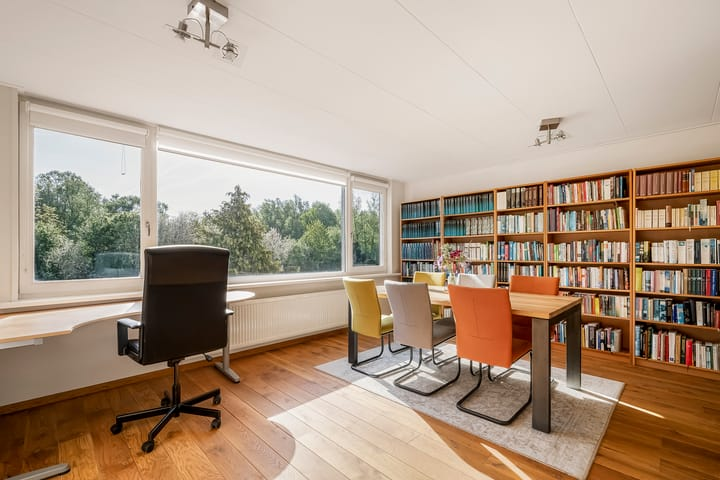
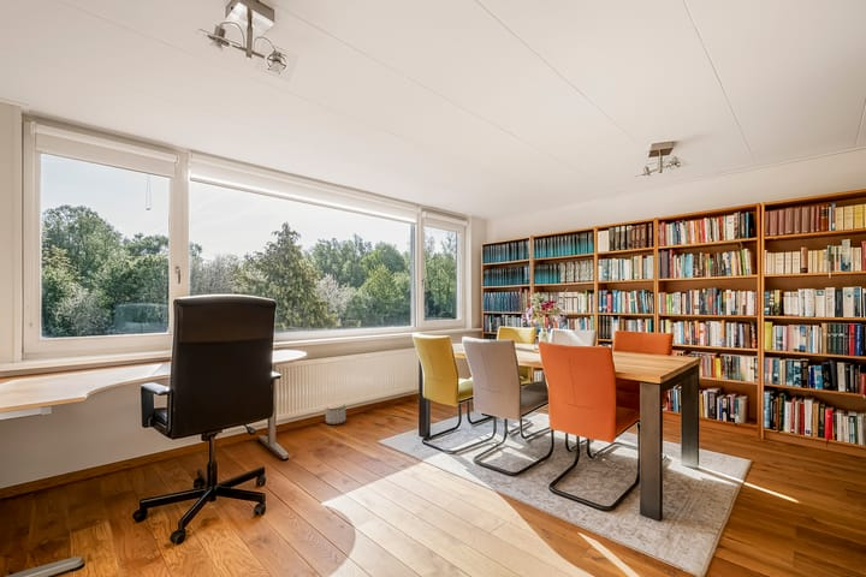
+ planter [325,403,346,426]
